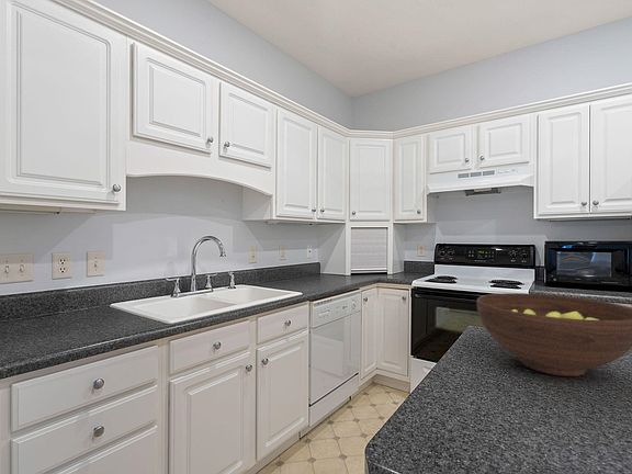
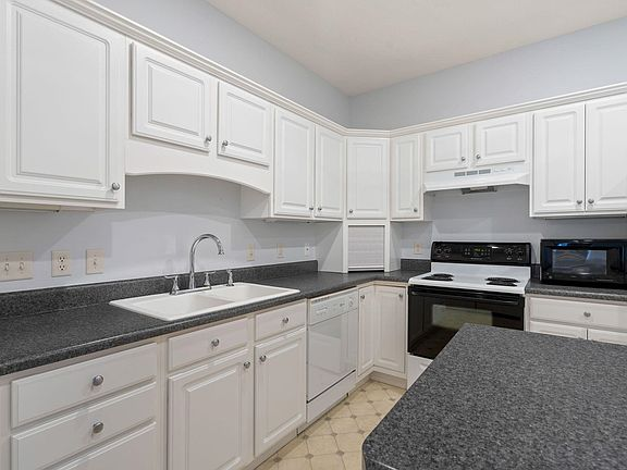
- fruit bowl [475,292,632,377]
